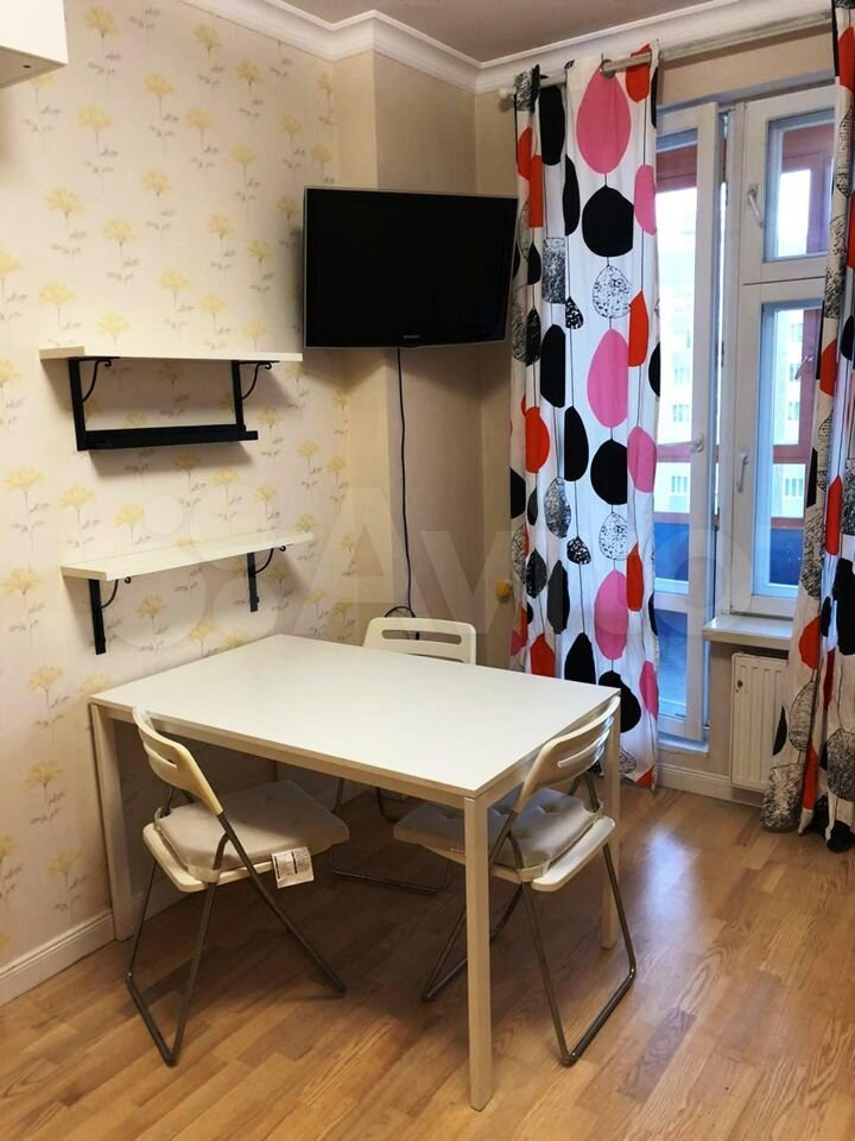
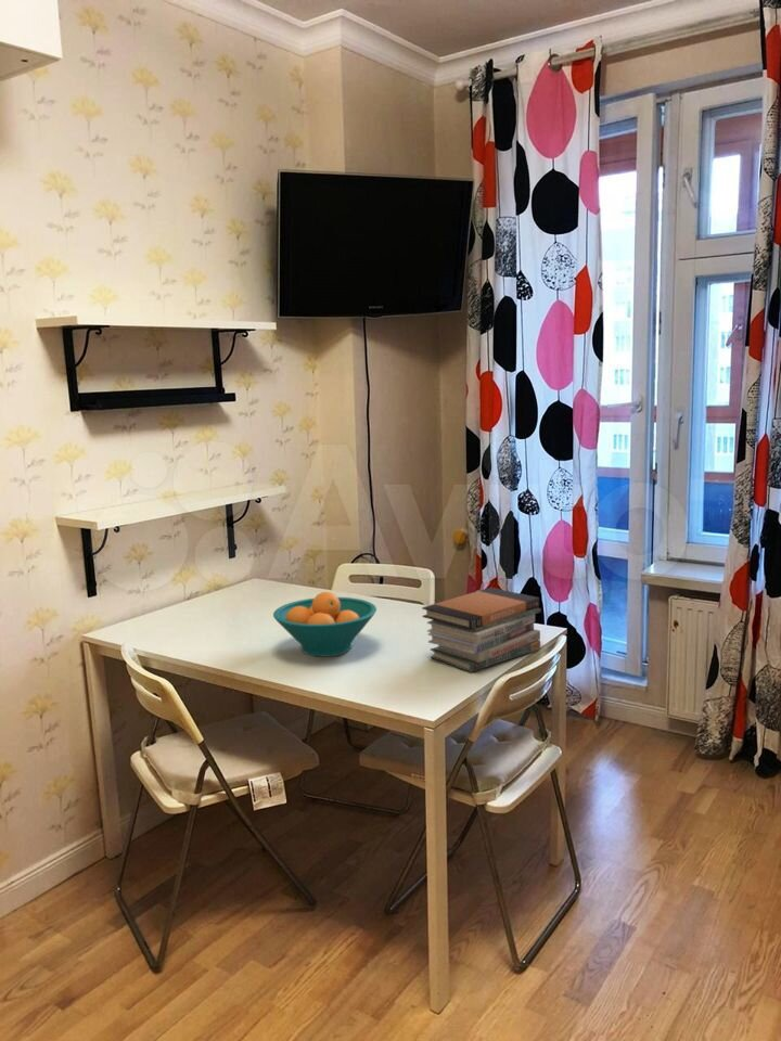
+ fruit bowl [272,591,377,658]
+ book stack [421,587,542,673]
